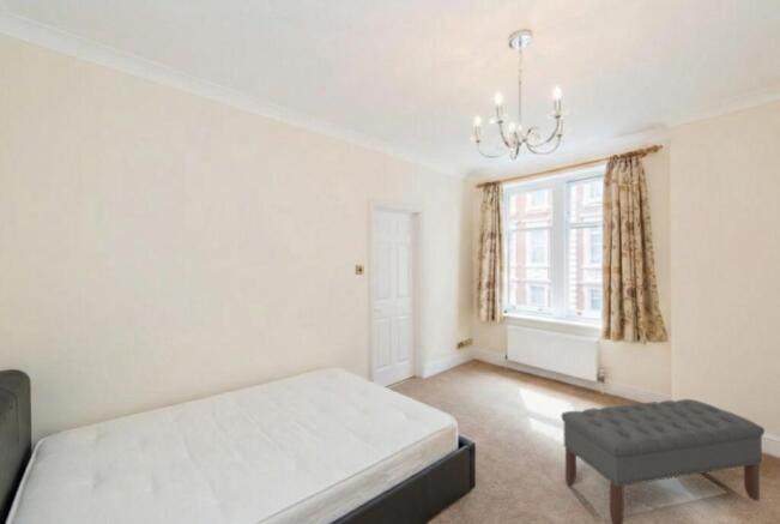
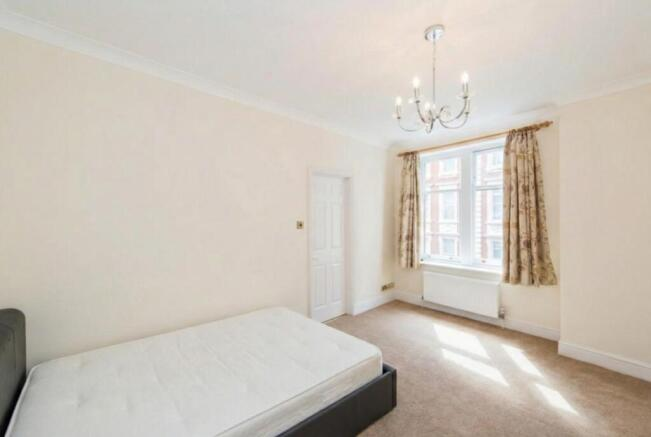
- bench [561,398,766,524]
